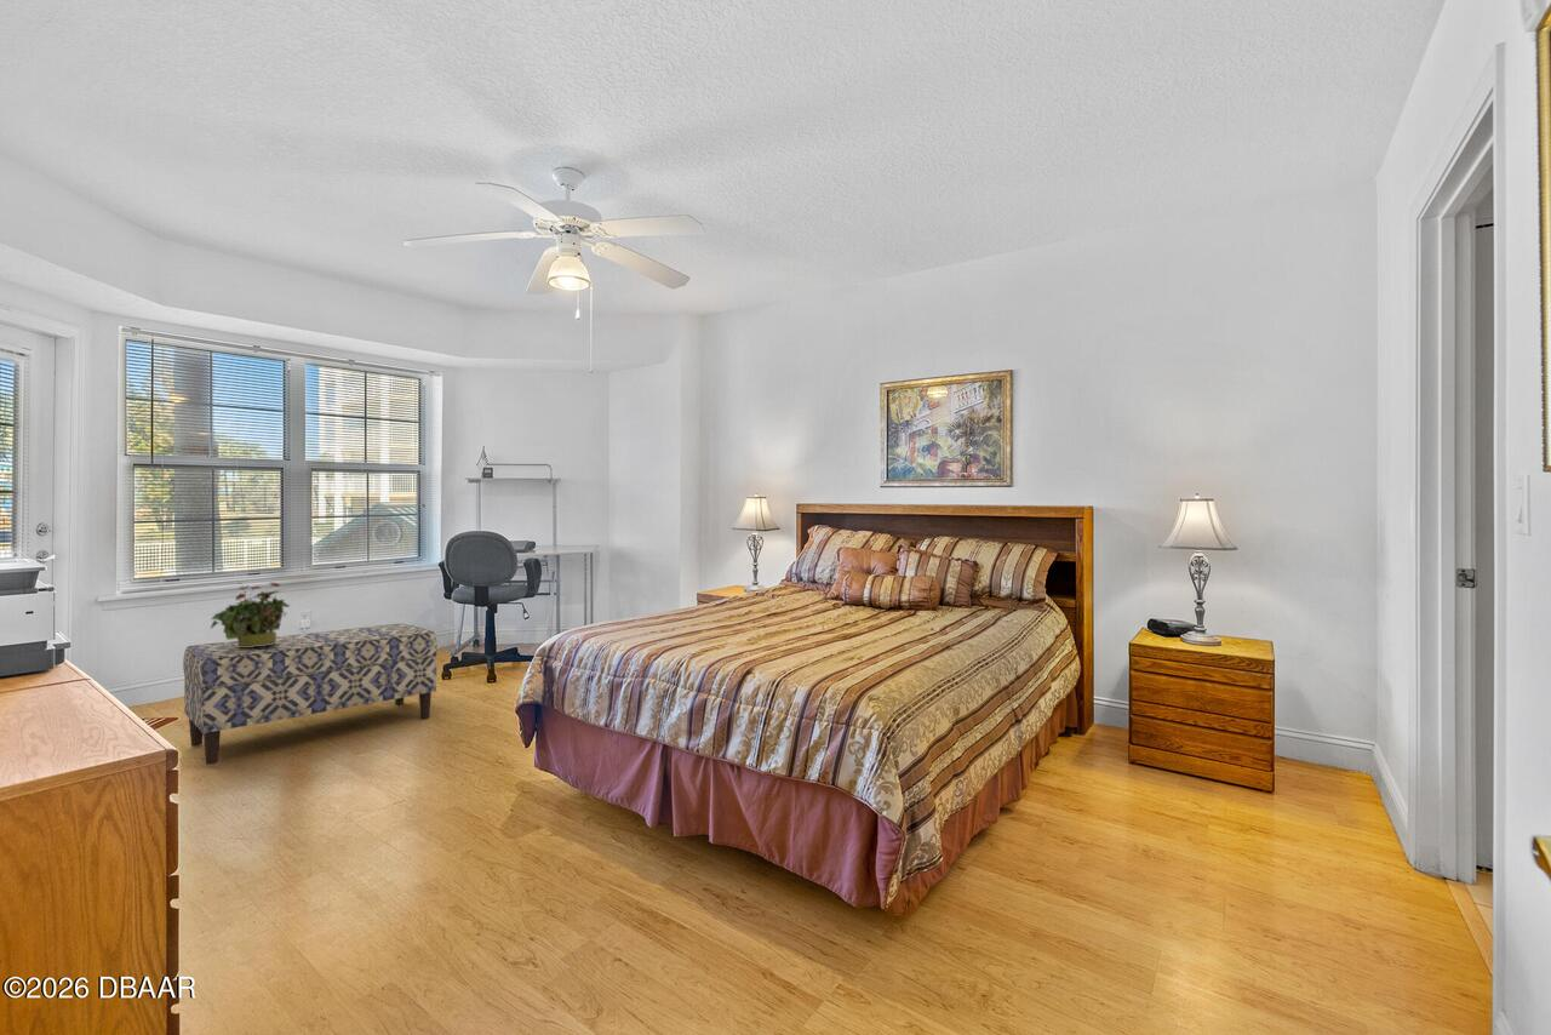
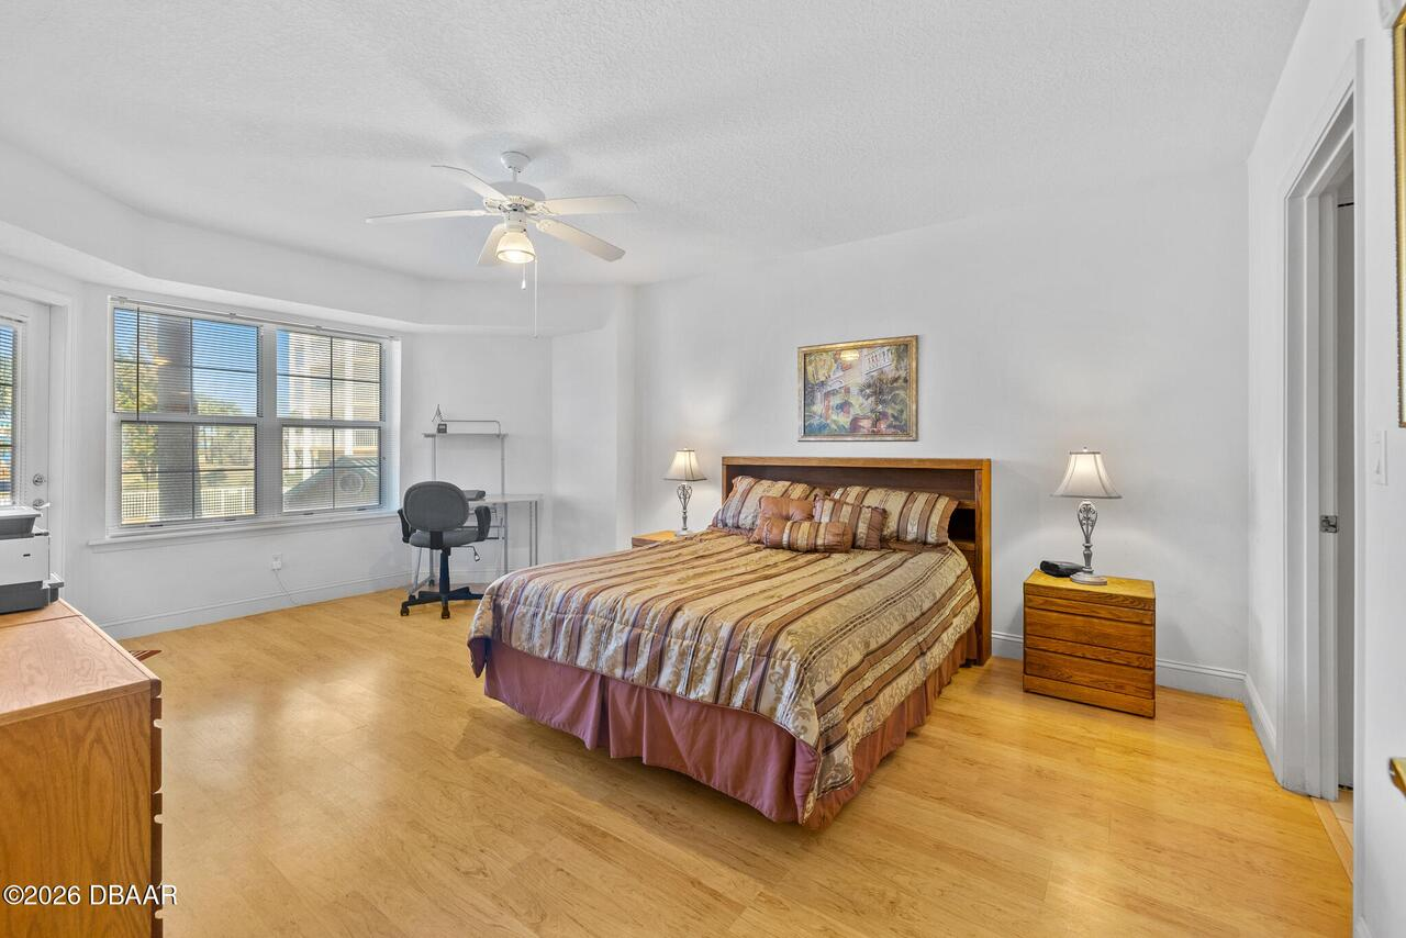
- bench [182,622,439,766]
- potted plant [210,582,291,647]
